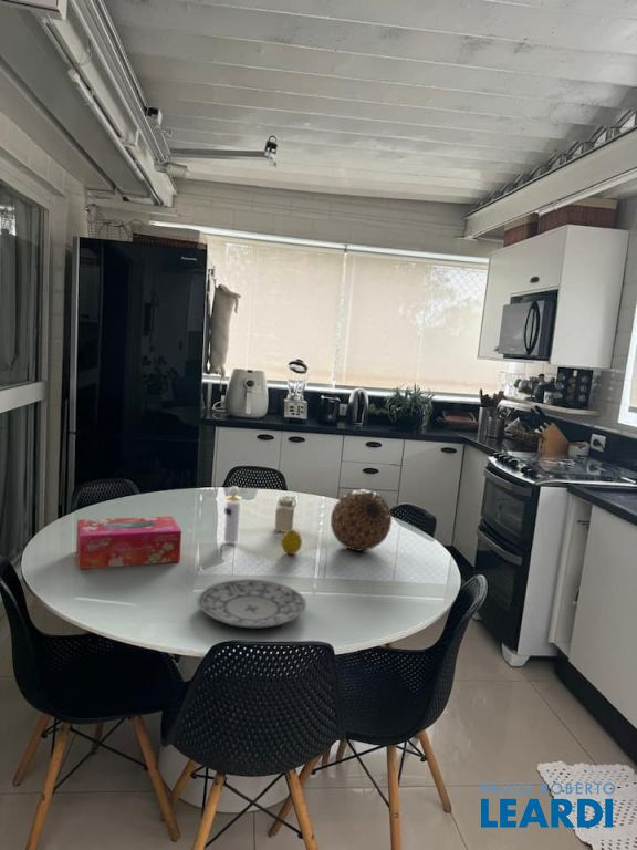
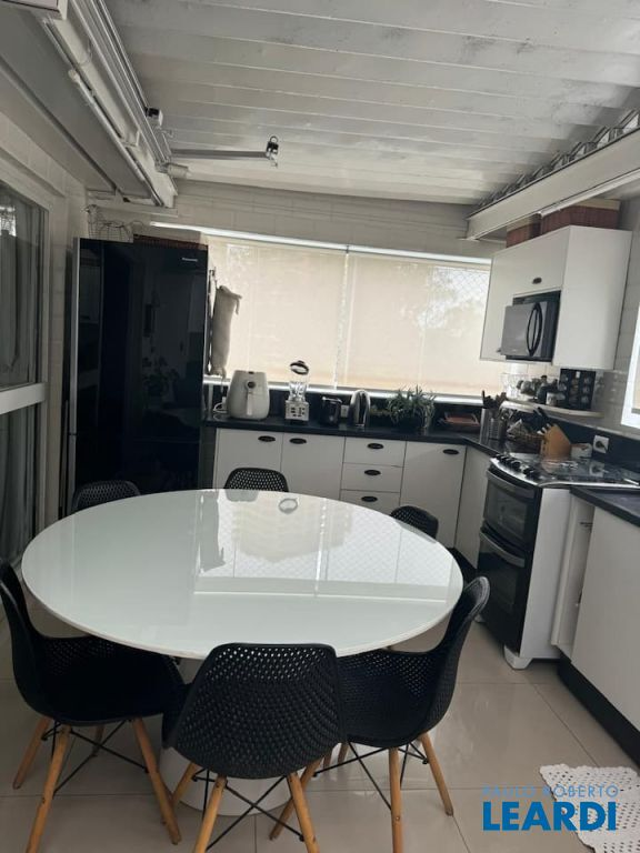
- salt shaker [273,496,295,533]
- fruit [280,529,303,556]
- plate [197,578,307,629]
- tissue box [75,515,182,570]
- decorative ball [330,488,393,552]
- perfume bottle [223,485,243,543]
